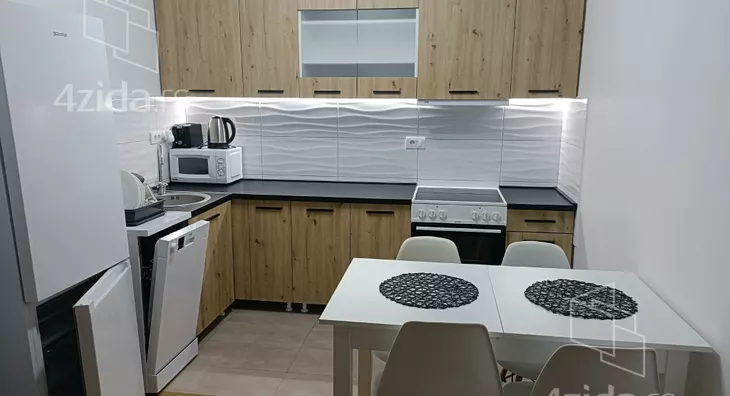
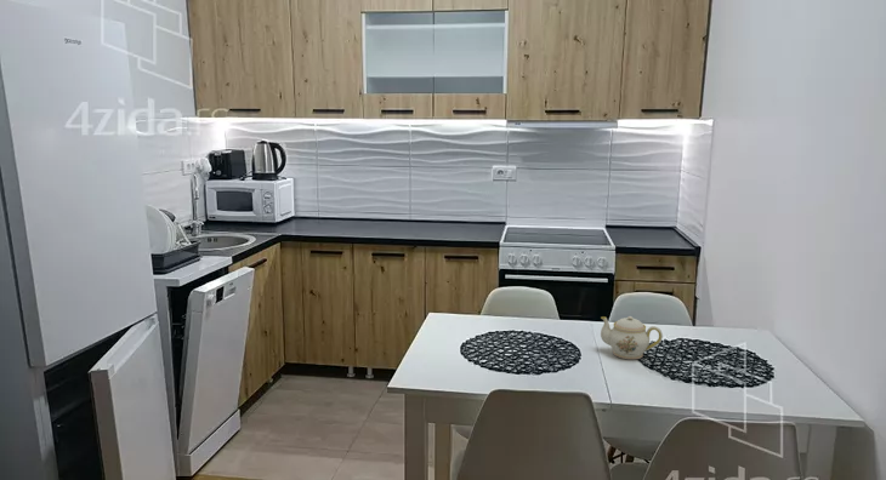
+ teapot [600,315,664,360]
